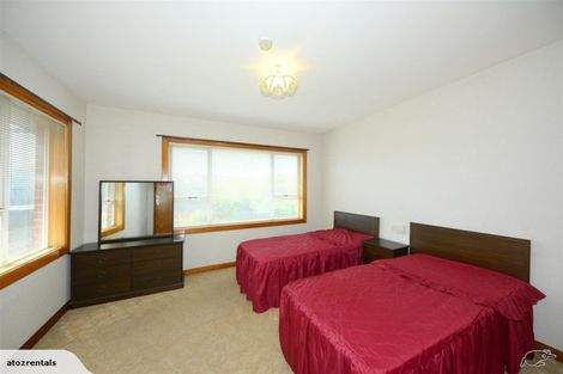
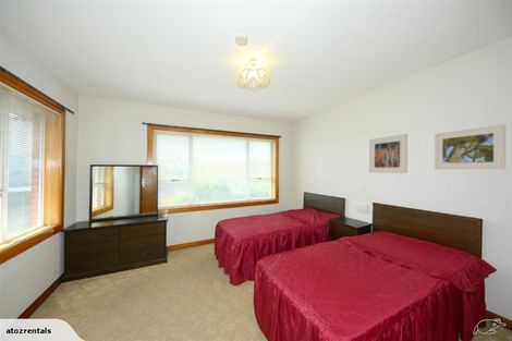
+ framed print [434,123,507,170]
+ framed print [368,133,409,174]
